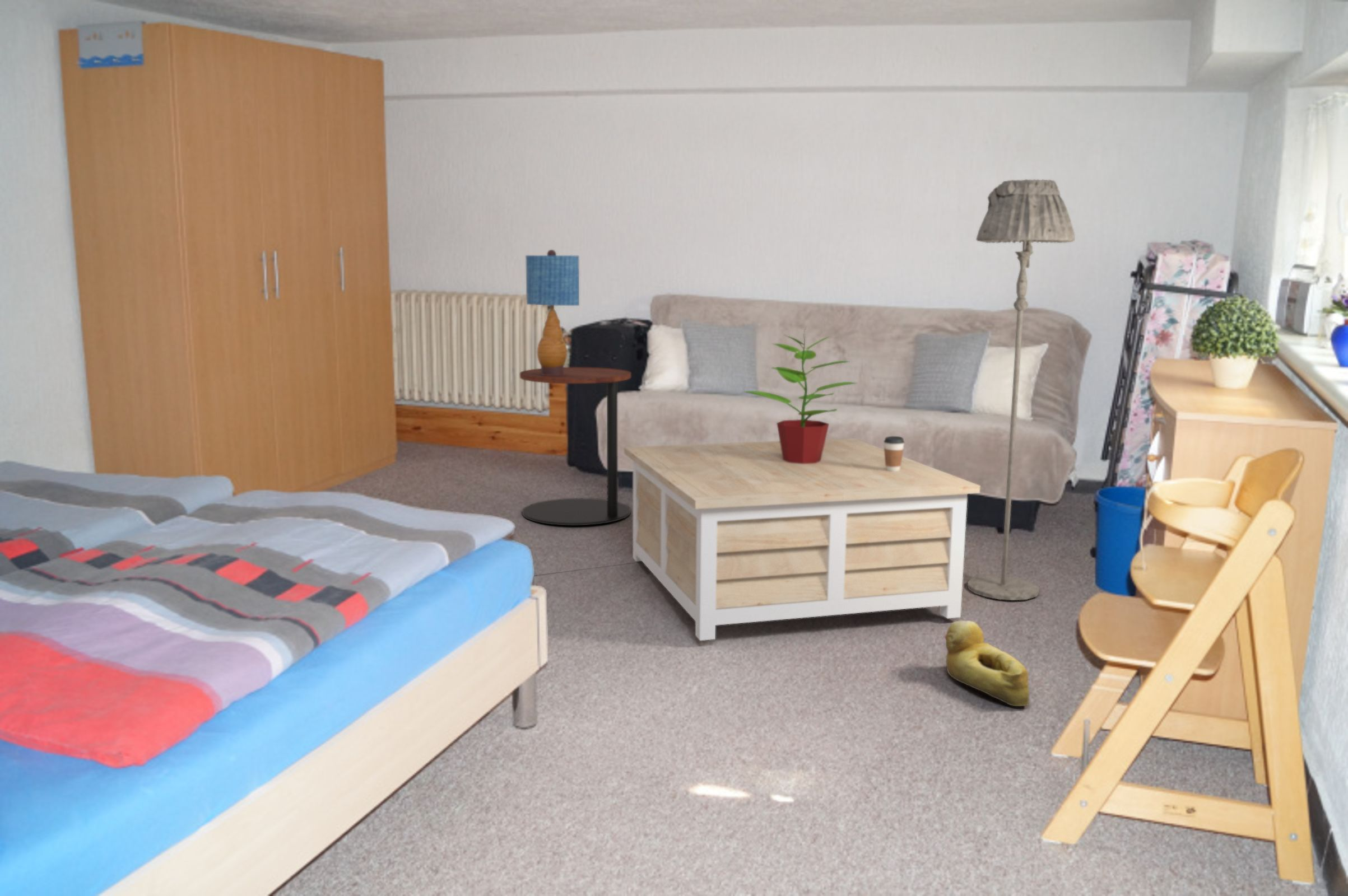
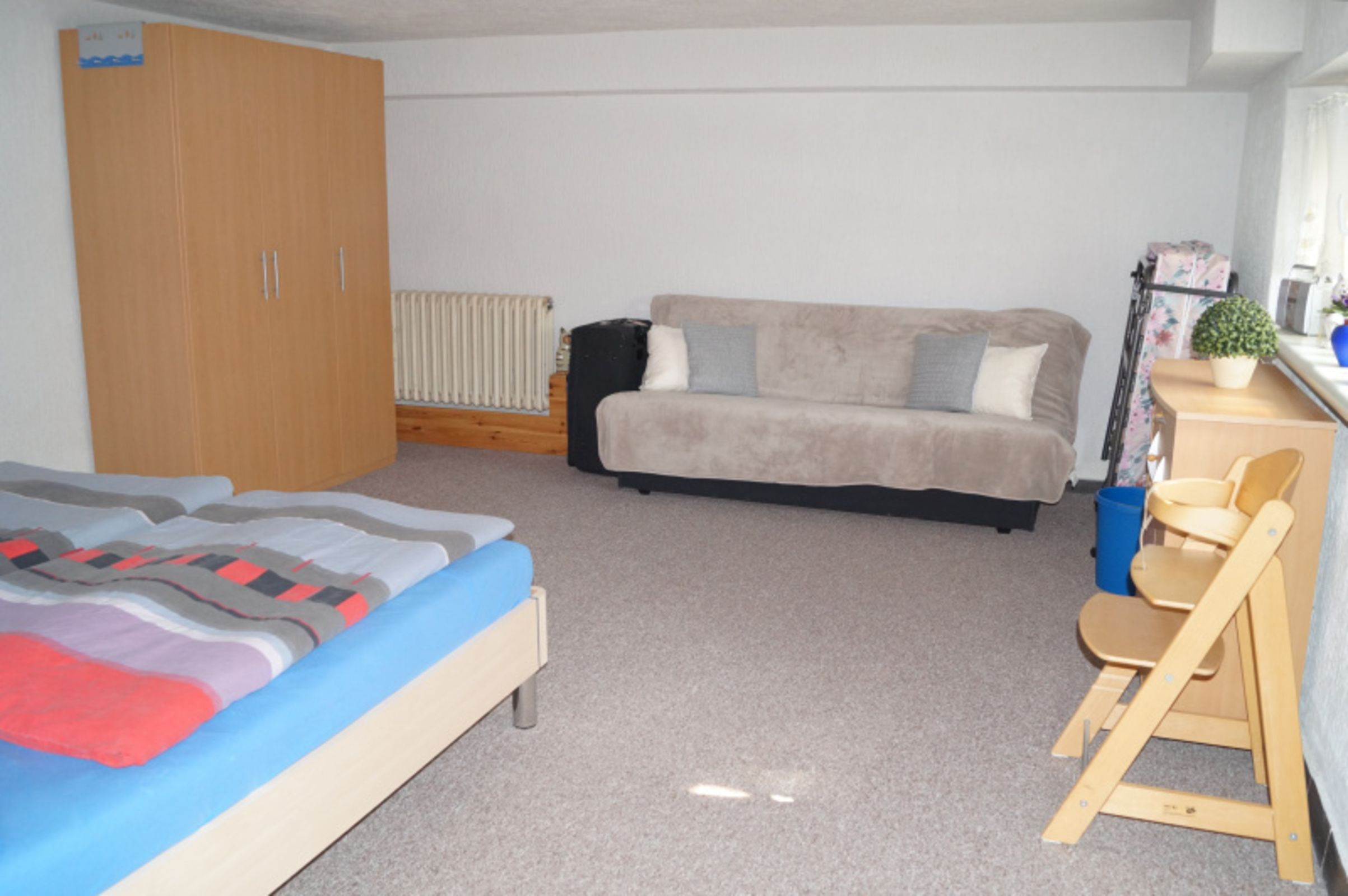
- coffee cup [883,436,905,472]
- rubber duck [944,620,1029,707]
- table lamp [525,249,580,376]
- coffee table [624,437,981,641]
- floor lamp [966,179,1076,601]
- side table [519,367,631,526]
- potted plant [742,326,858,464]
